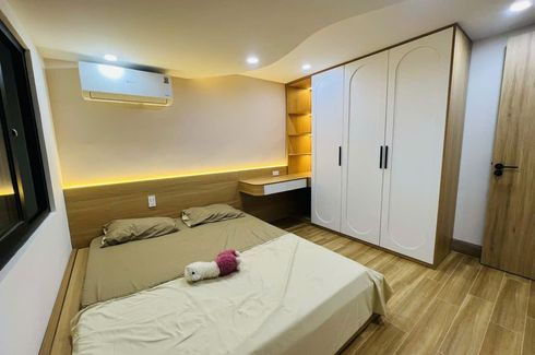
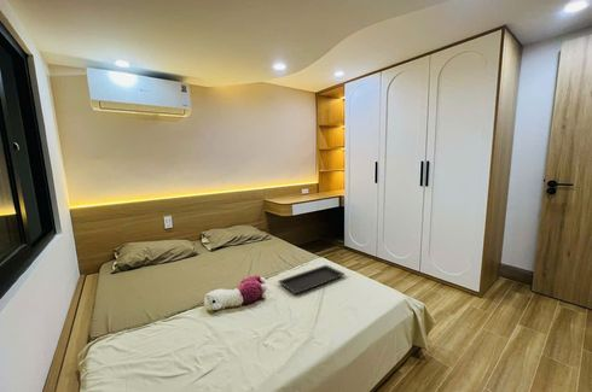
+ serving tray [277,264,346,294]
